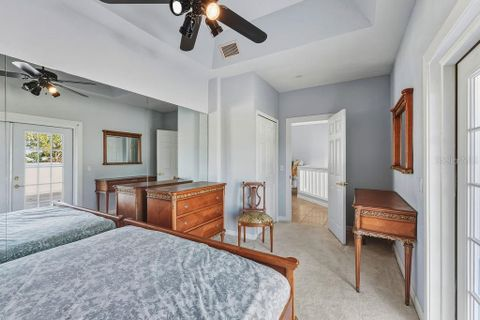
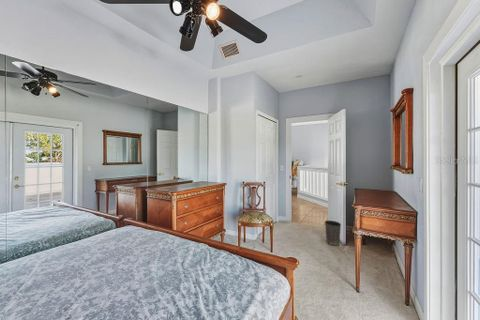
+ waste basket [324,219,342,247]
